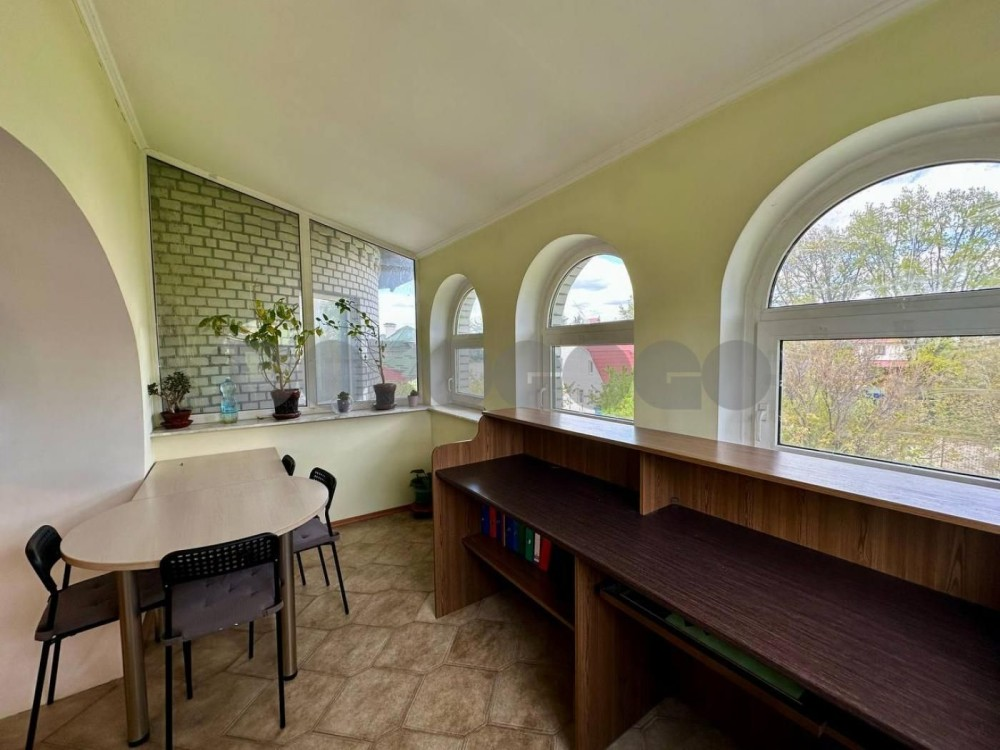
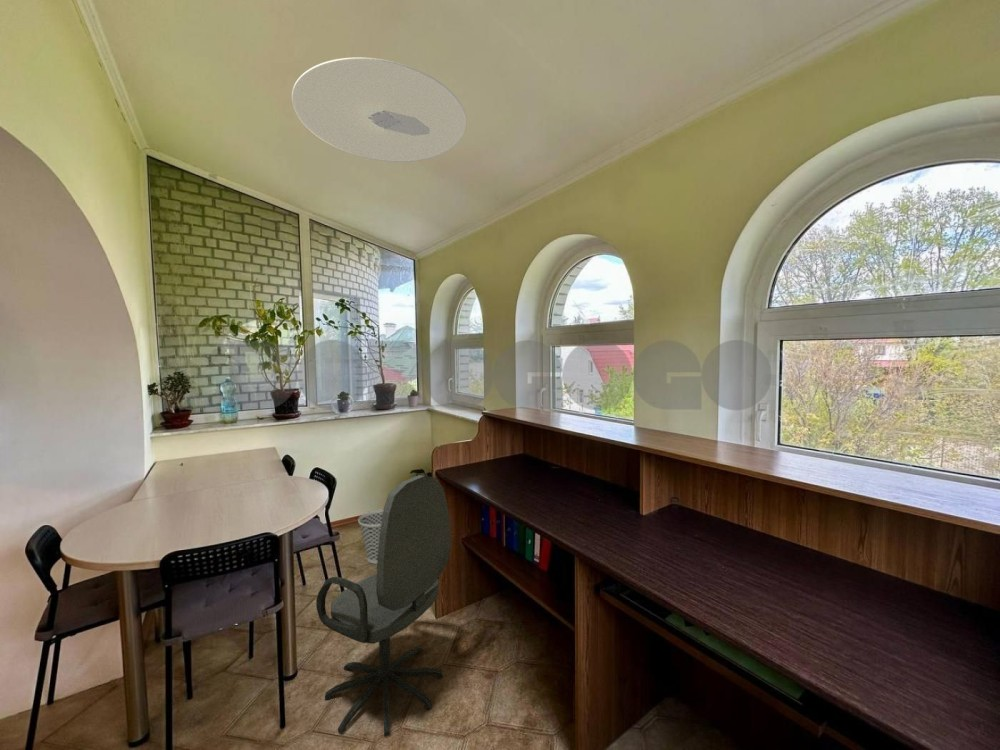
+ ceiling light [291,57,467,163]
+ wastebasket [357,508,383,565]
+ office chair [315,474,452,738]
